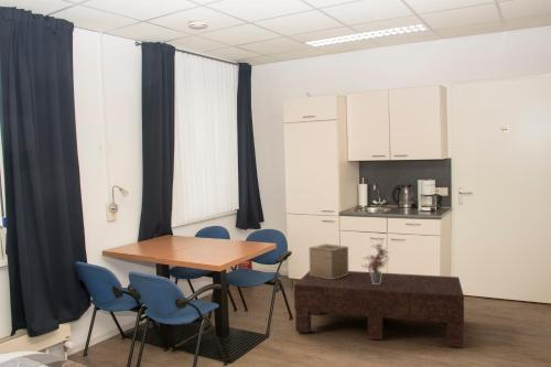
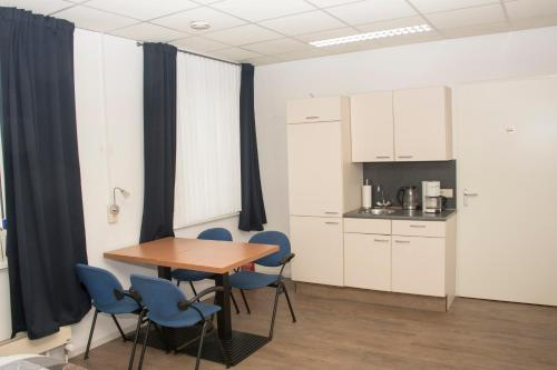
- decorative box [309,242,349,279]
- potted plant [361,236,391,284]
- coffee table [293,270,465,349]
